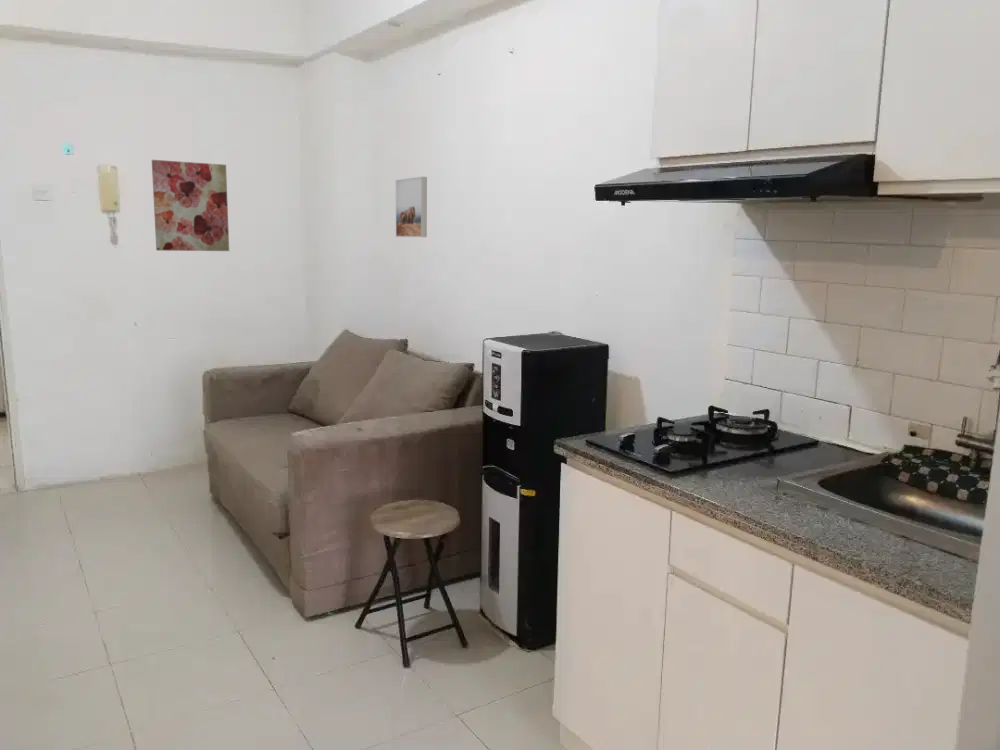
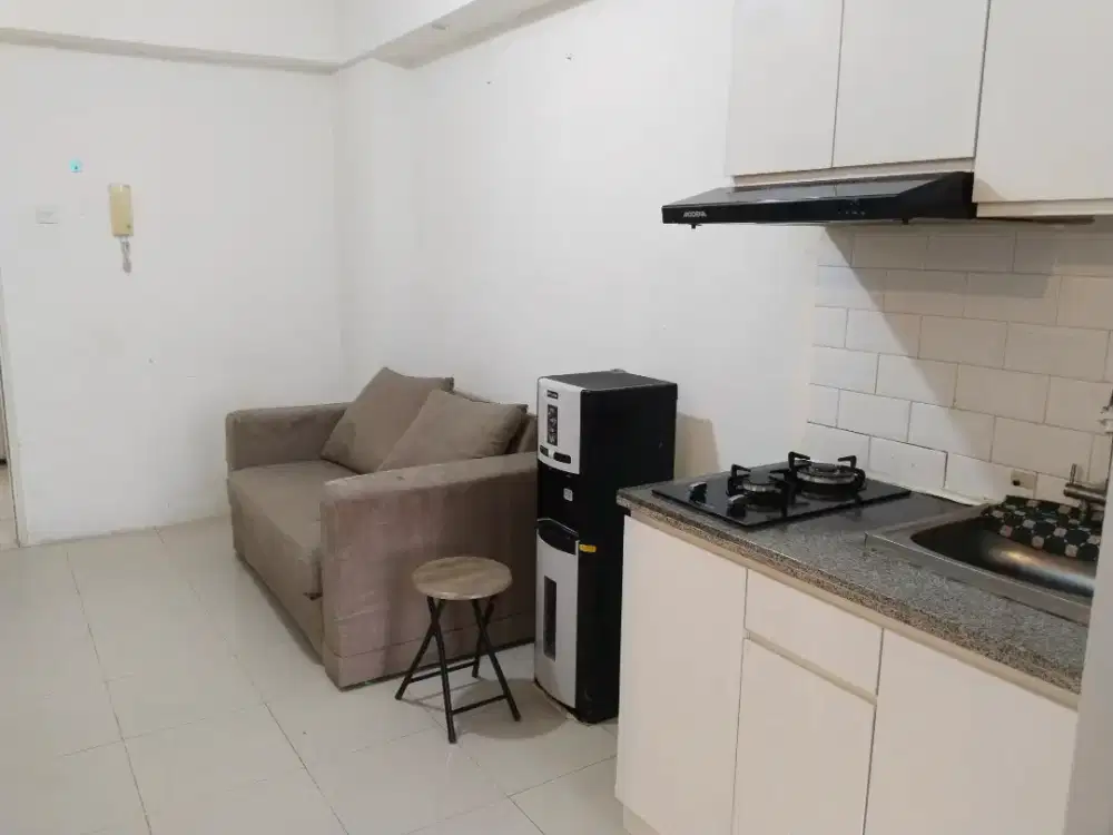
- wall art [151,159,230,252]
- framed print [395,176,428,238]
